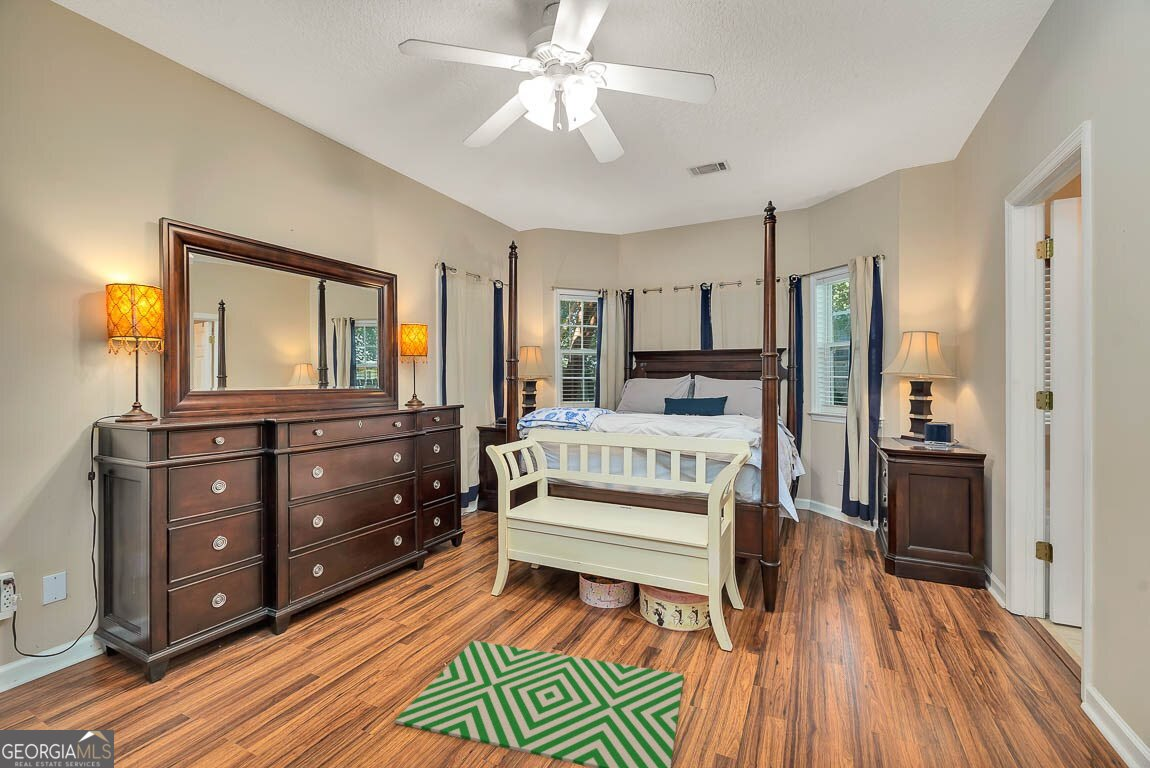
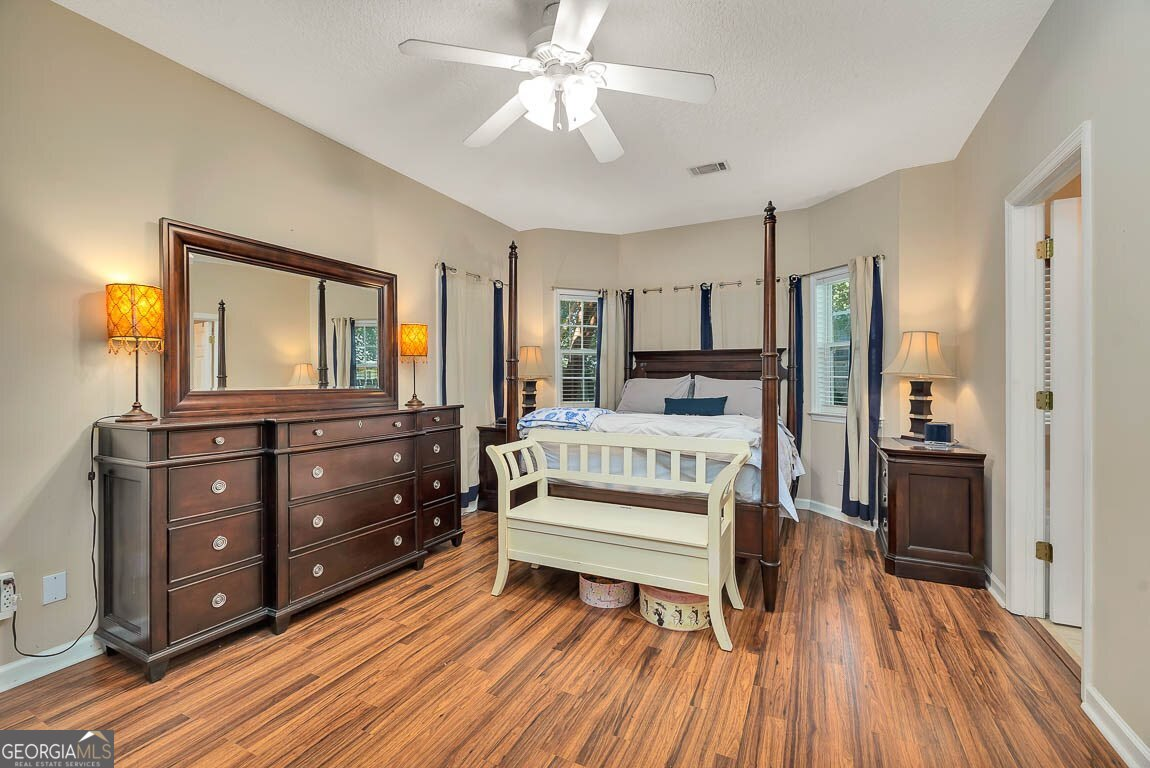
- rug [394,640,685,768]
